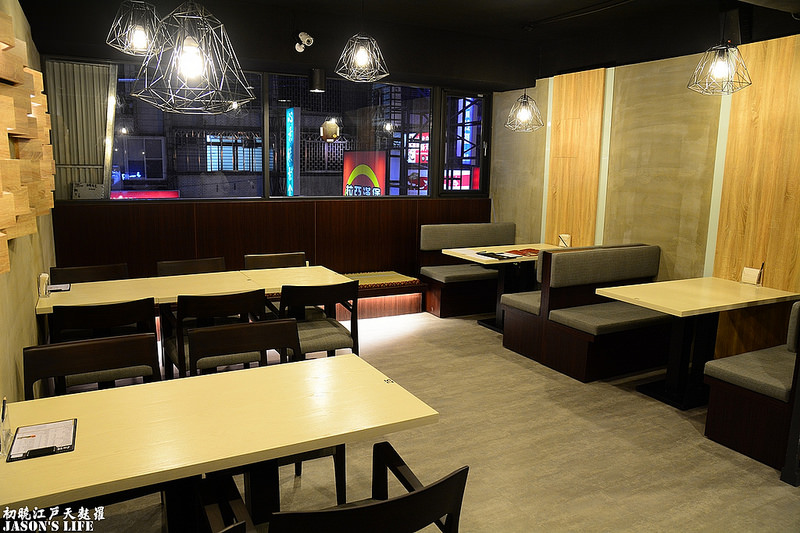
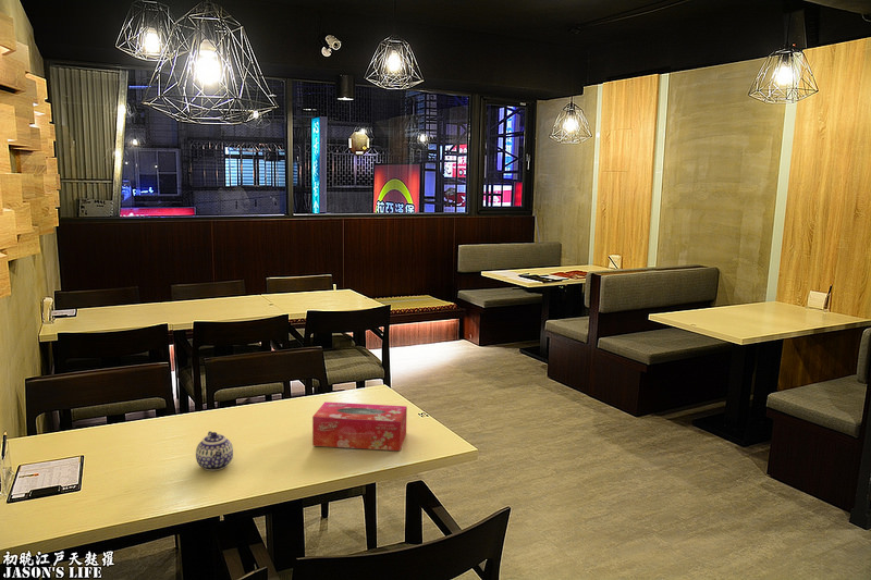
+ tissue box [311,400,408,452]
+ teapot [195,430,234,472]
